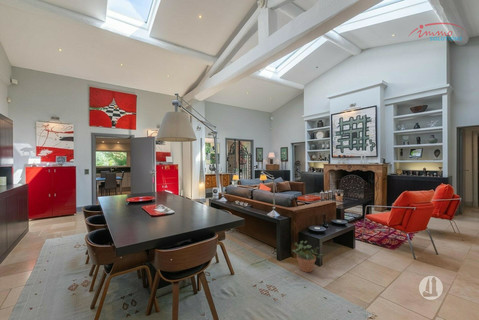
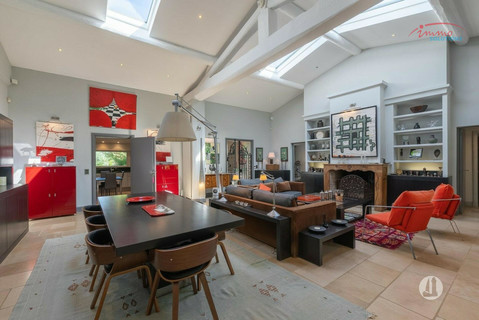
- potted plant [292,240,324,273]
